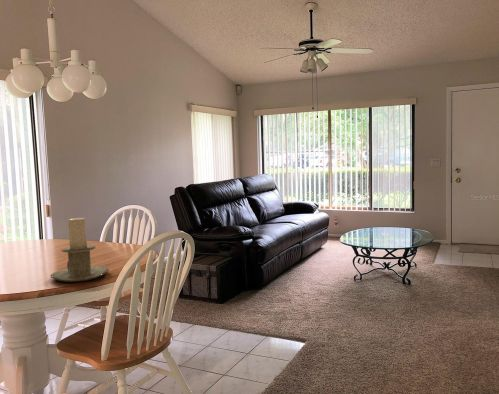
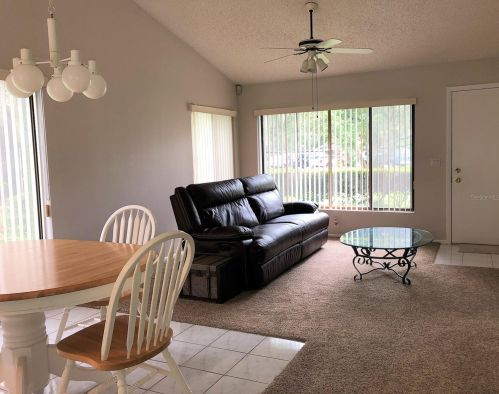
- candle holder [49,217,110,283]
